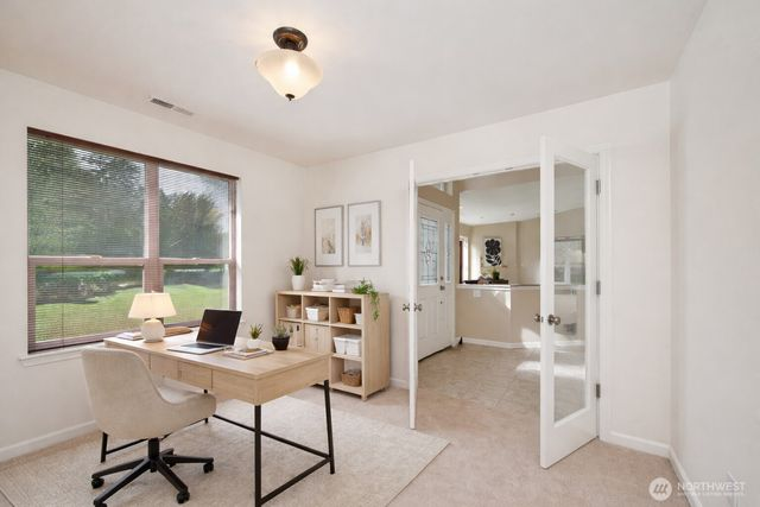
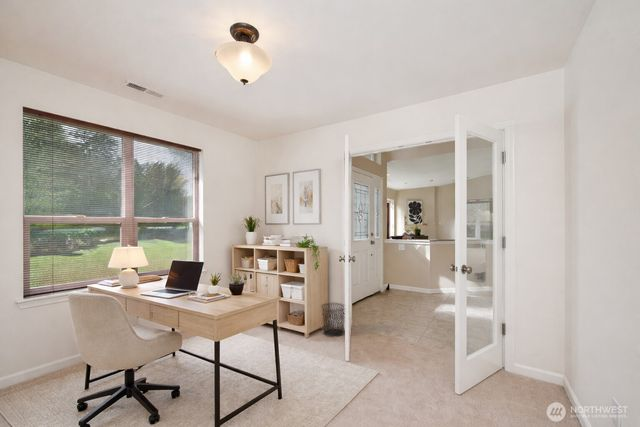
+ waste bin [320,302,345,338]
